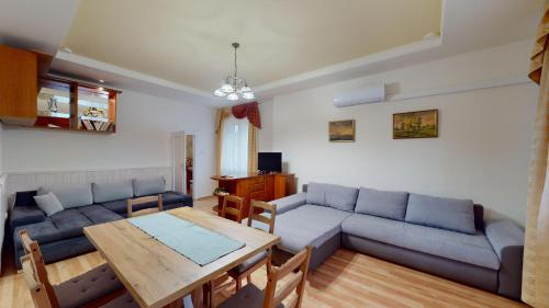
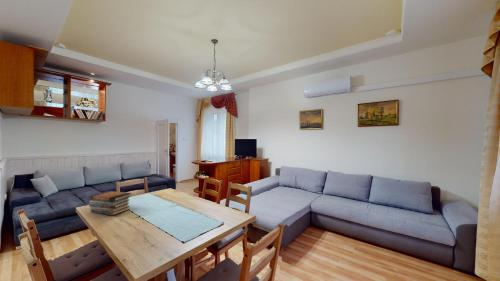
+ book stack [88,190,133,217]
